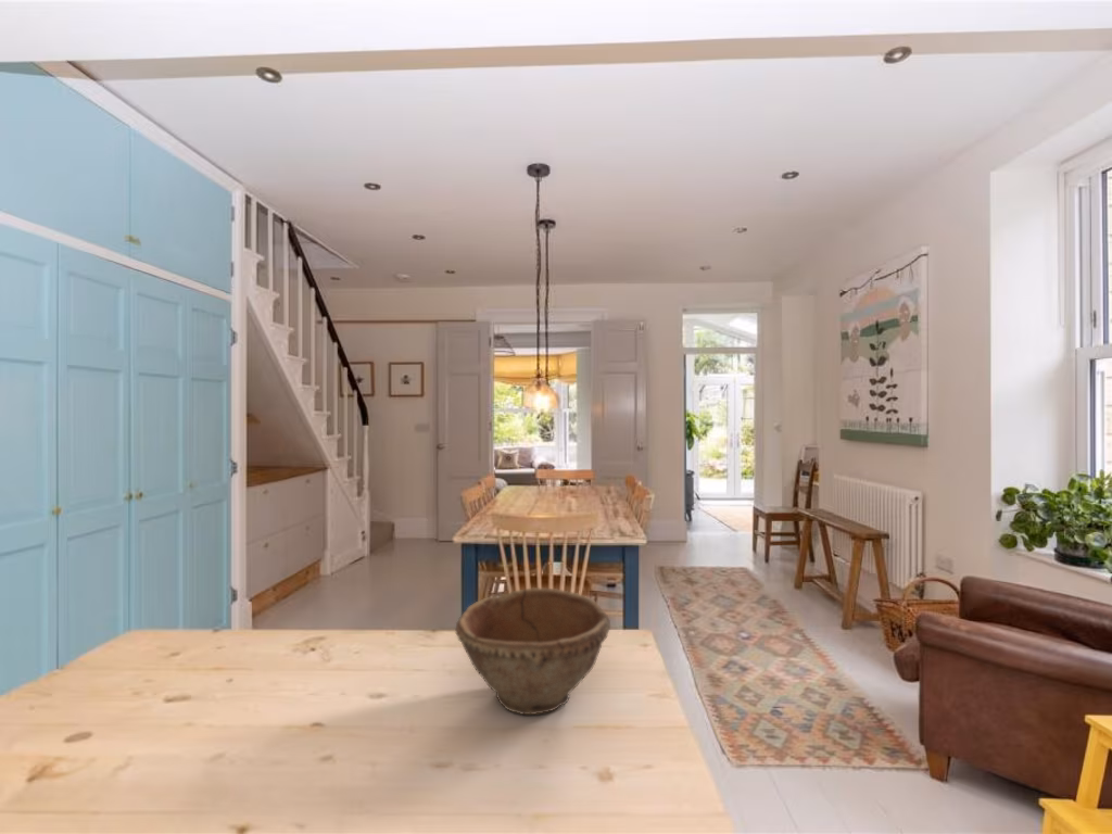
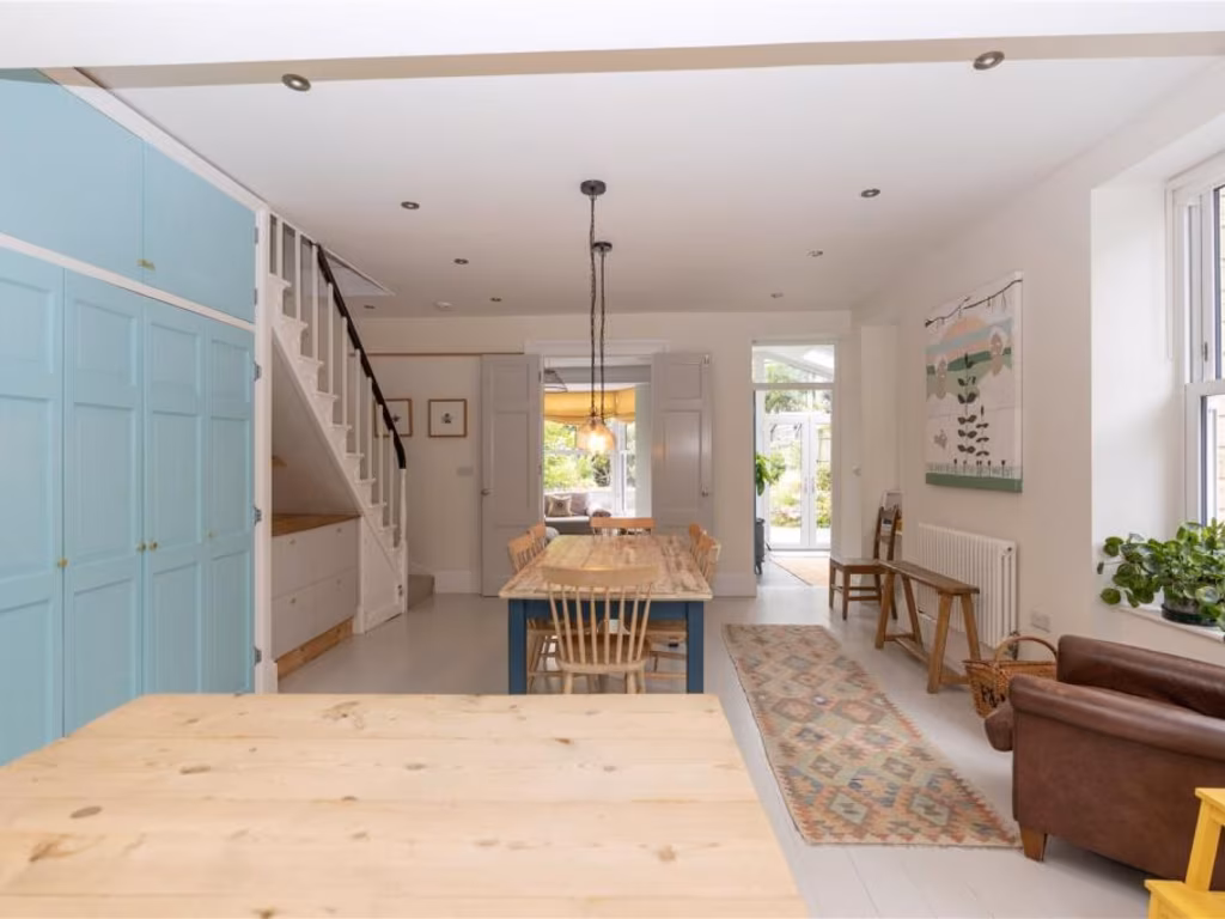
- bowl [454,586,611,716]
